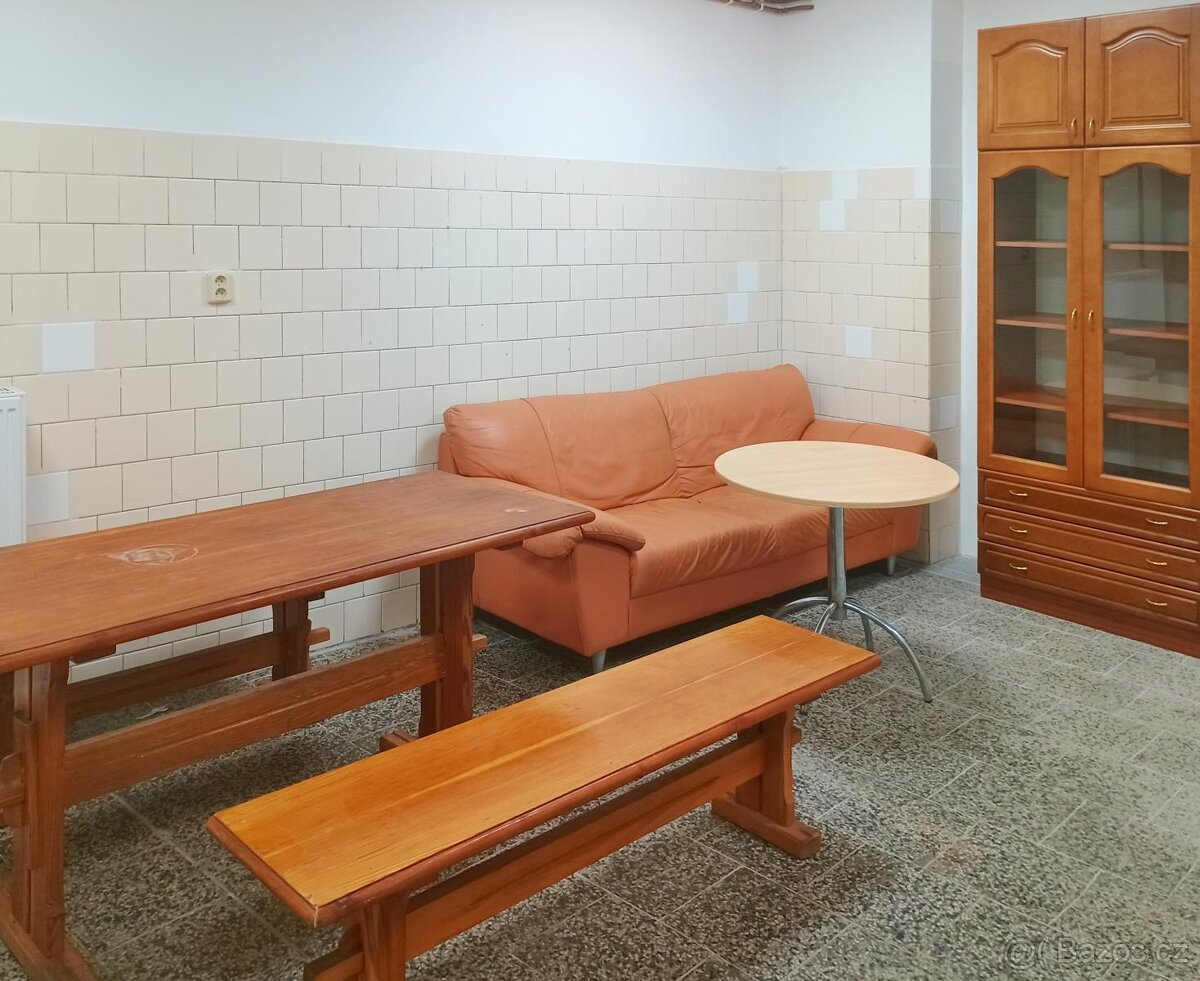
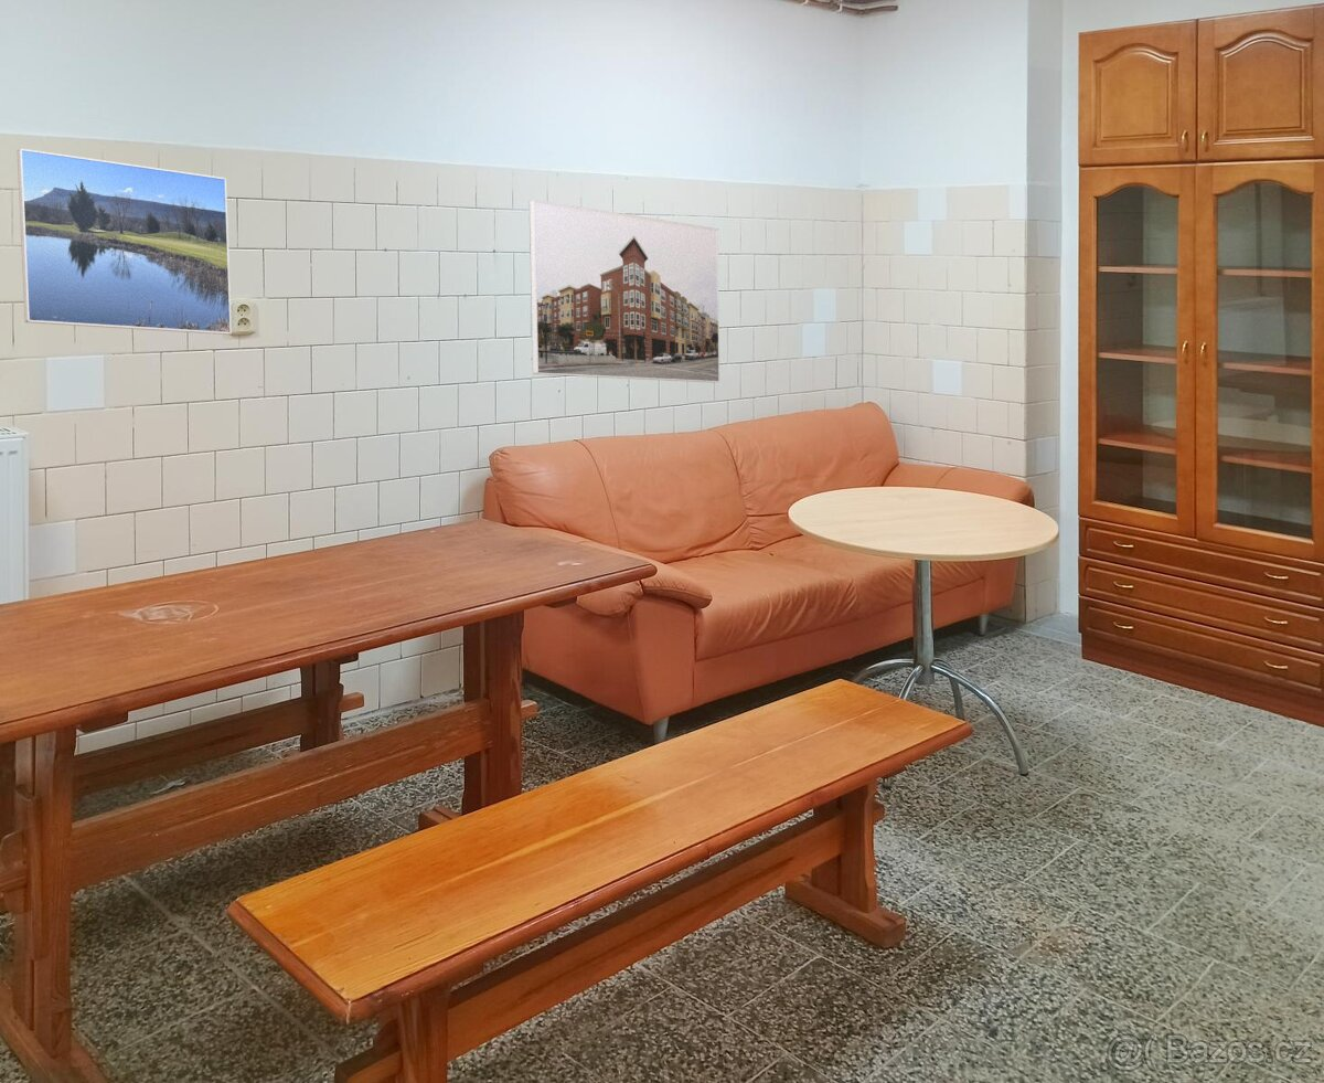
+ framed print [528,199,720,383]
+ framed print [17,148,233,336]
